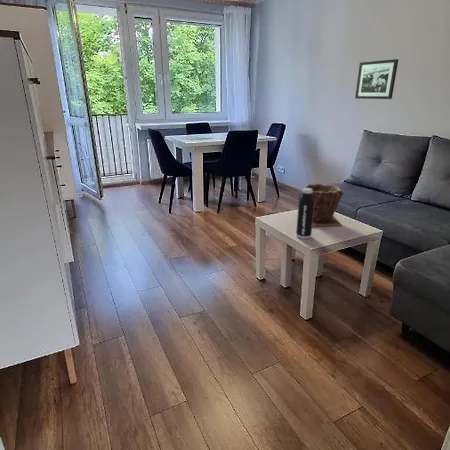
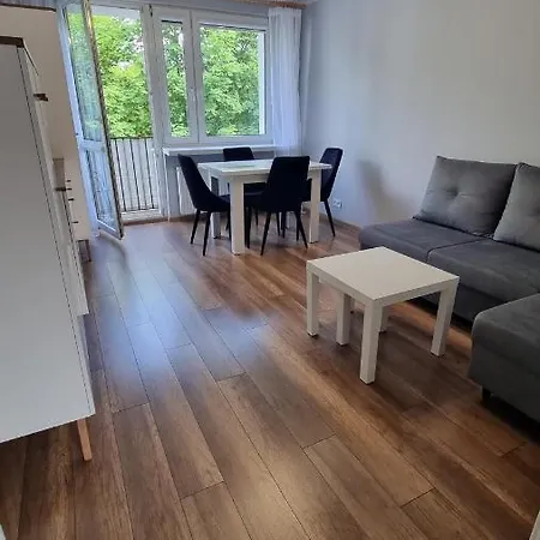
- plant pot [304,182,345,227]
- water bottle [295,187,315,240]
- picture frame [354,58,399,100]
